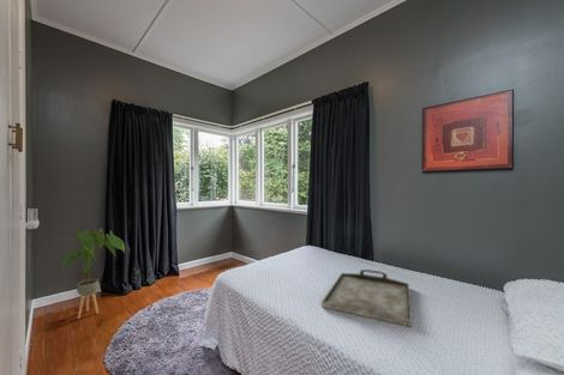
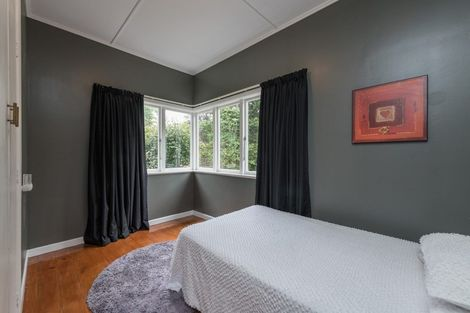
- serving tray [320,268,413,328]
- house plant [62,226,126,320]
